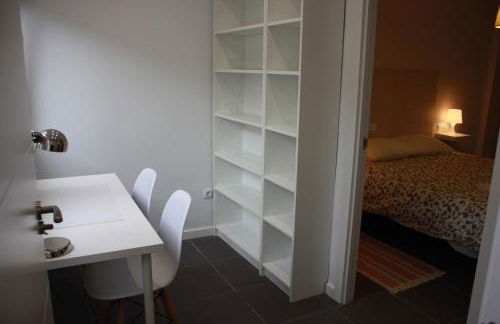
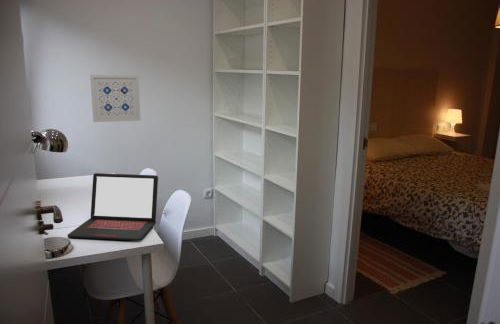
+ laptop [67,172,159,242]
+ wall art [89,74,142,123]
